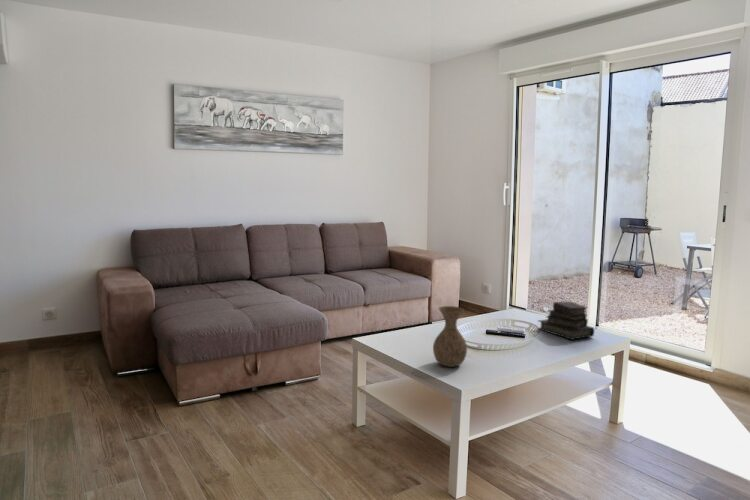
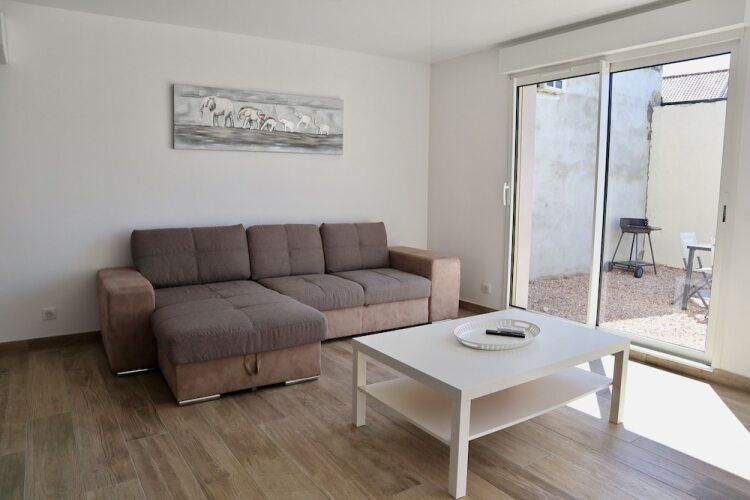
- vase [432,305,468,368]
- diary [536,300,595,341]
